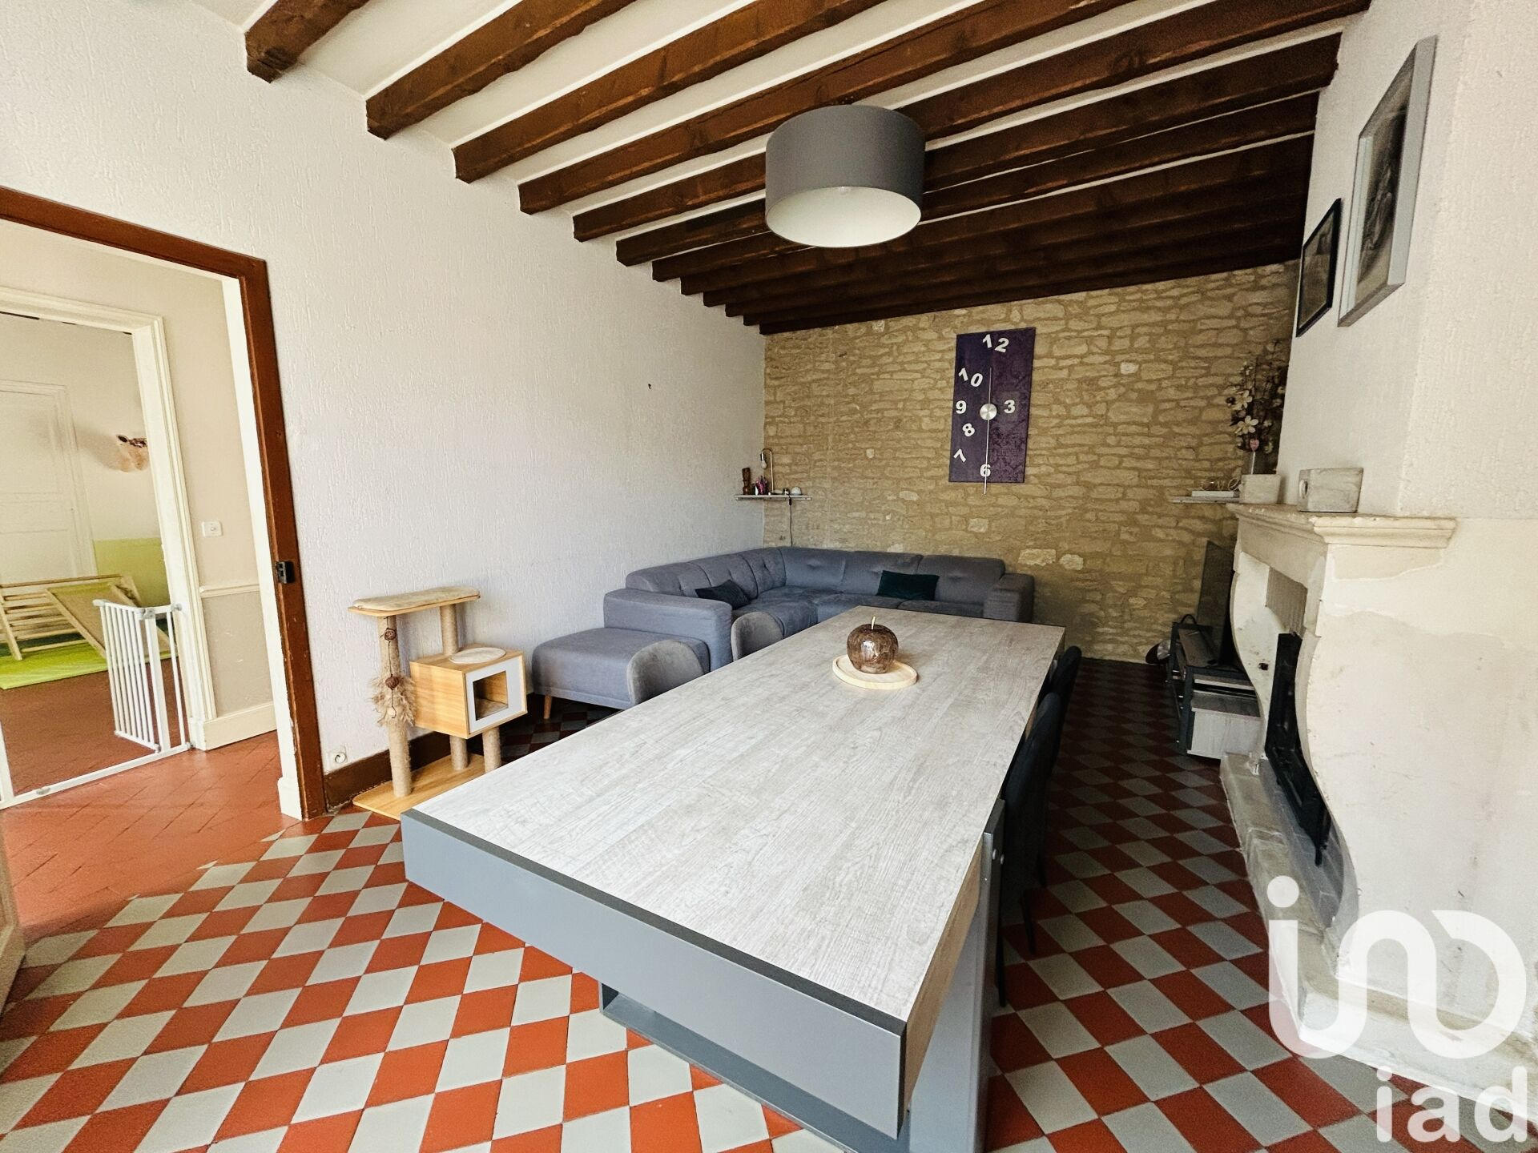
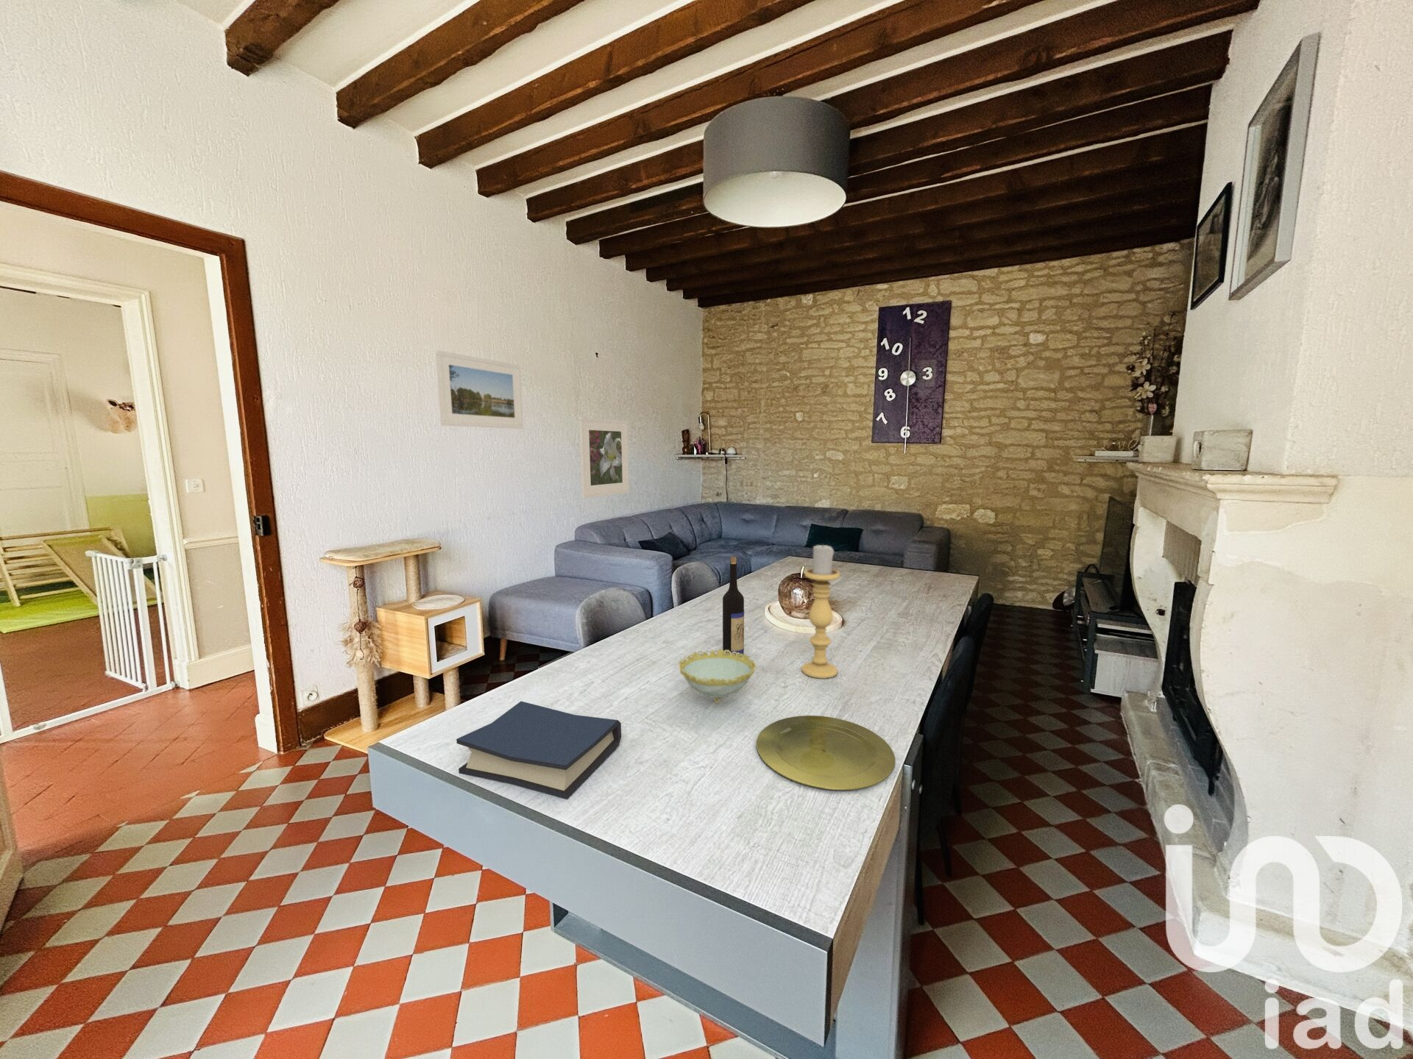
+ wine bottle [722,556,744,657]
+ hardback book [455,701,622,800]
+ candle holder [801,543,840,680]
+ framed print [579,416,630,499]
+ decorative bowl [678,649,757,704]
+ plate [755,715,897,791]
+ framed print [435,350,524,429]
